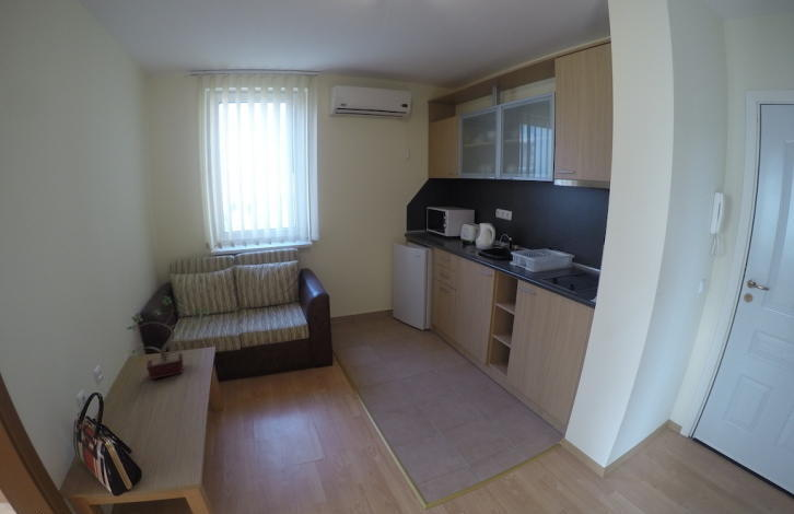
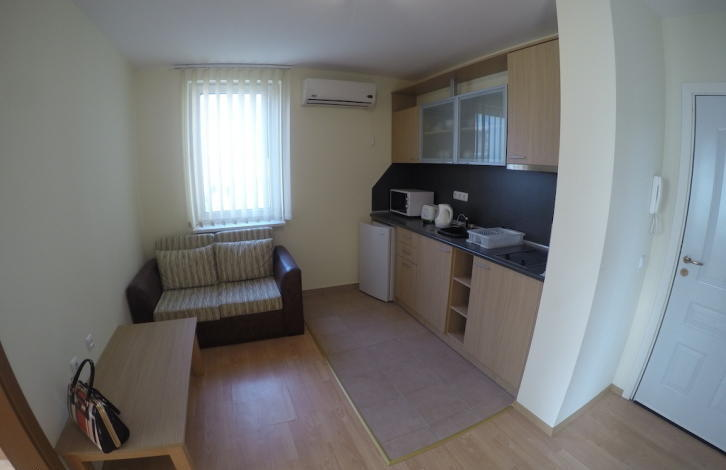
- potted plant [126,294,214,381]
